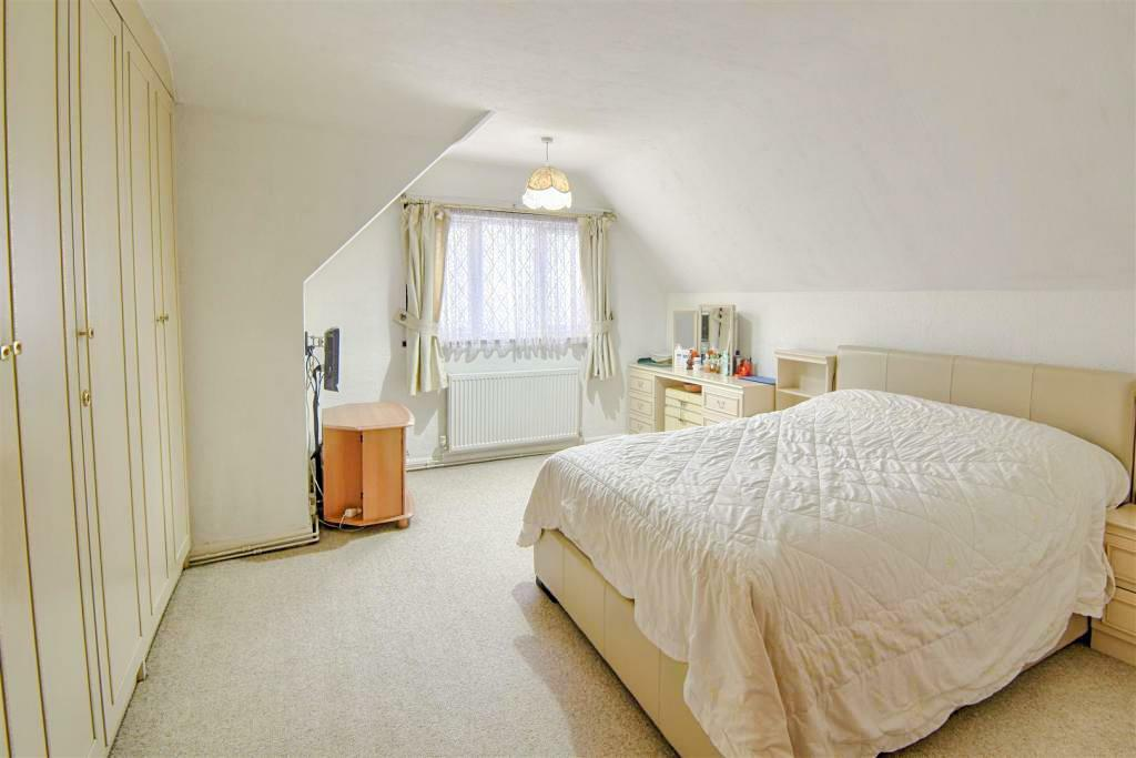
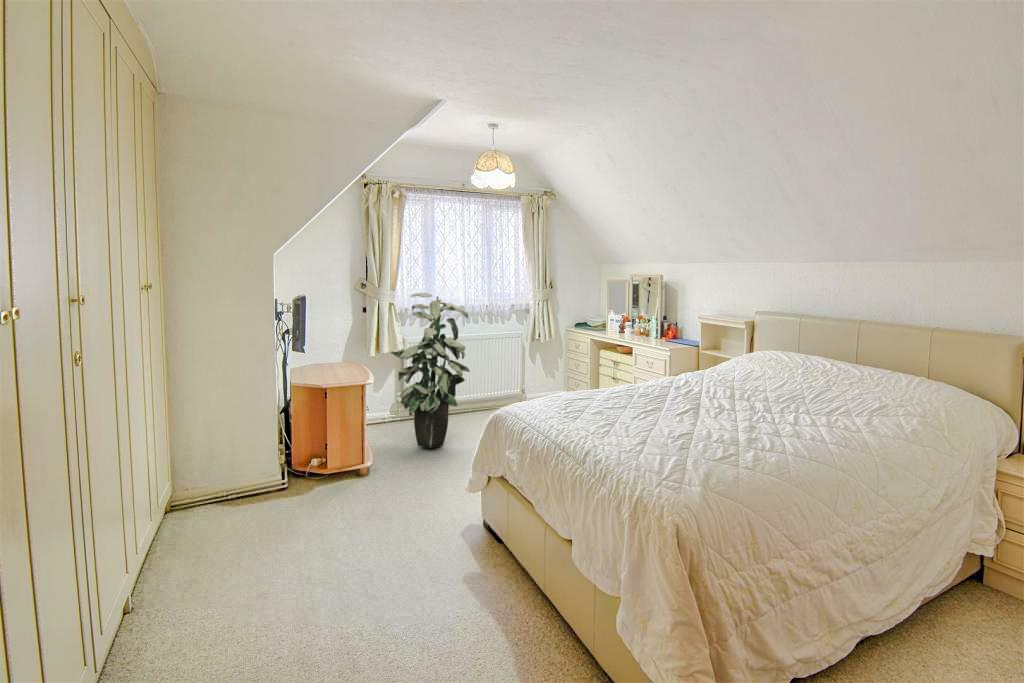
+ indoor plant [390,292,471,449]
